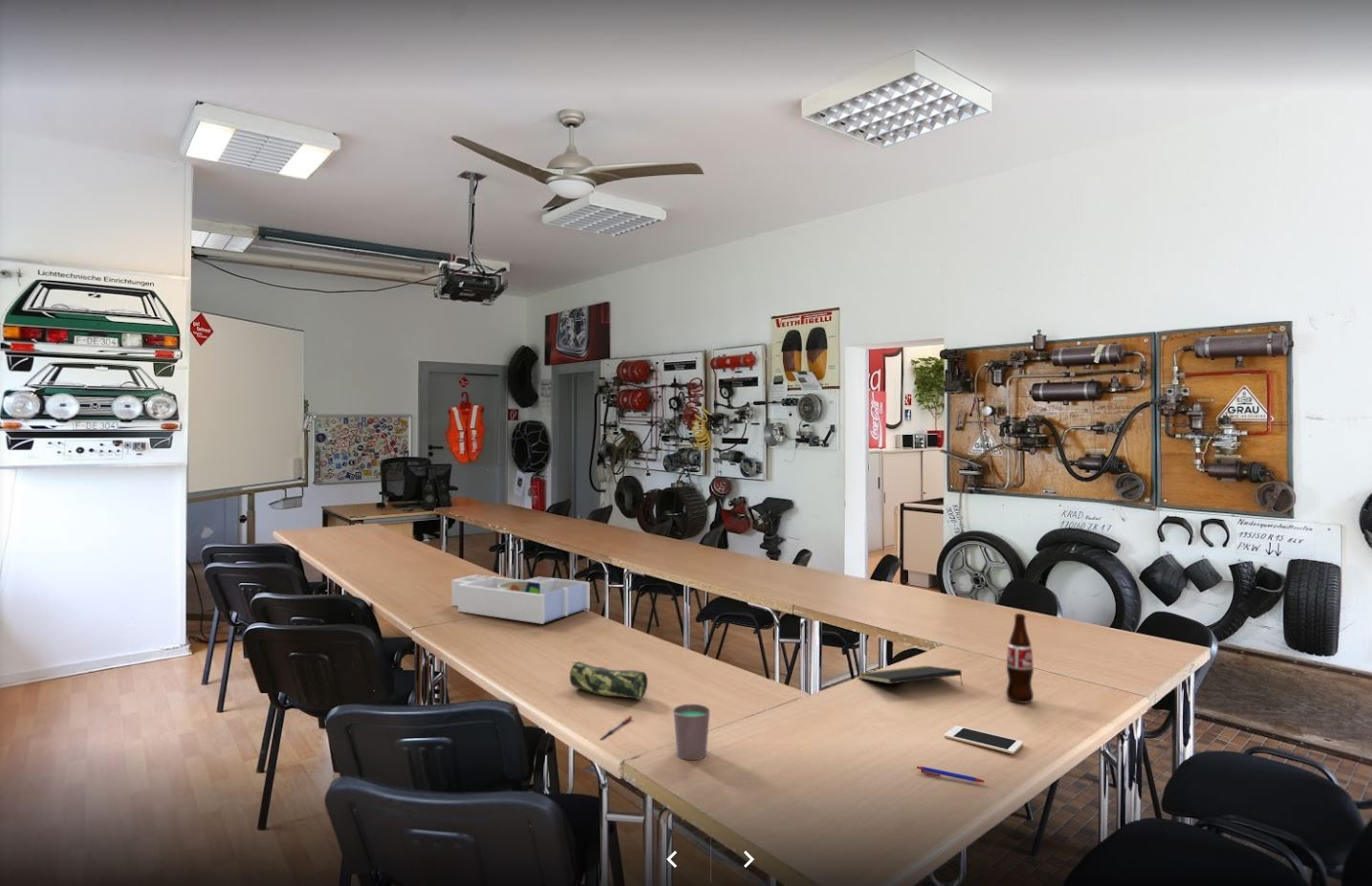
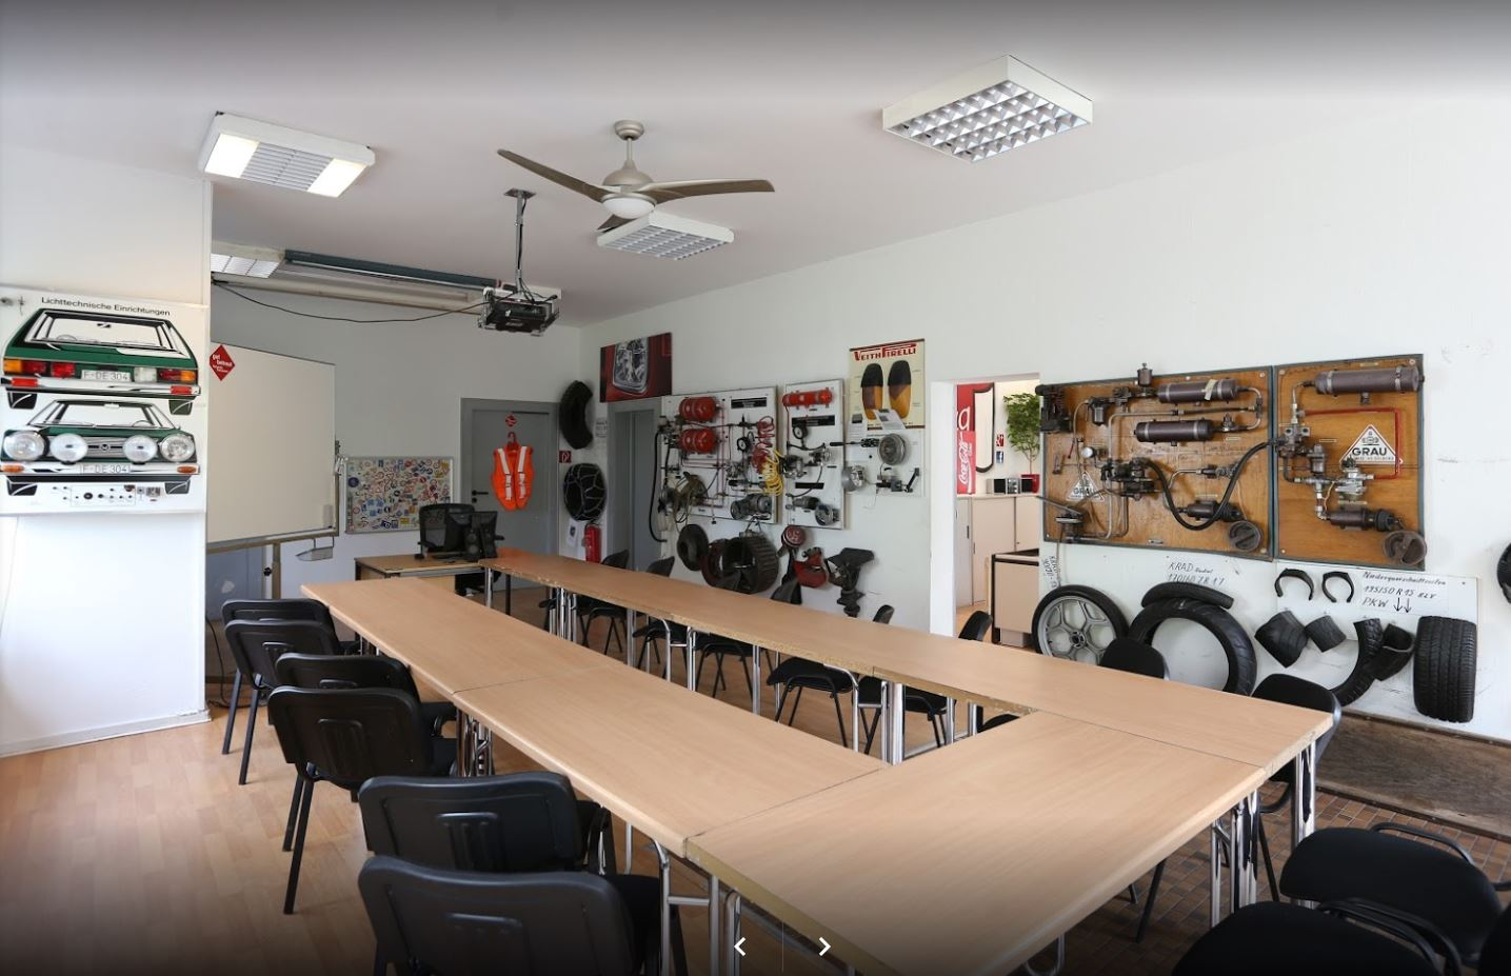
- desk organizer [450,573,591,625]
- bottle [1005,613,1034,704]
- cup [672,703,710,761]
- pen [600,715,633,741]
- cell phone [944,724,1024,755]
- pen [916,766,987,783]
- pencil case [569,660,648,700]
- notepad [858,665,964,687]
